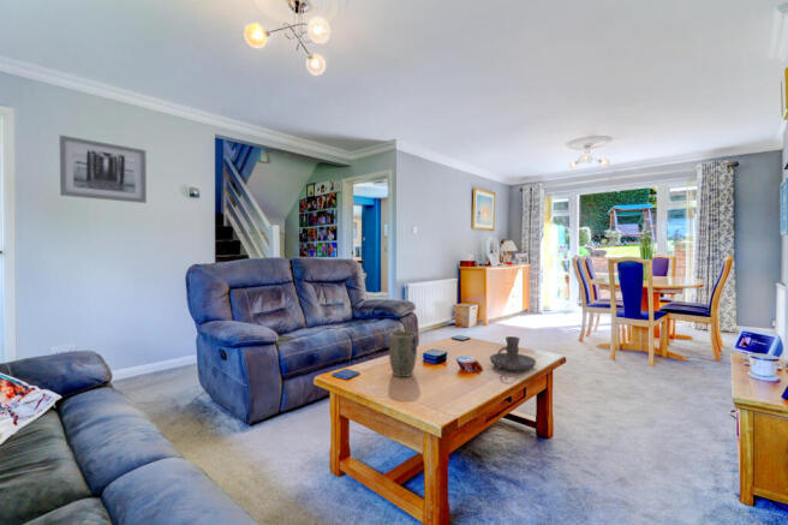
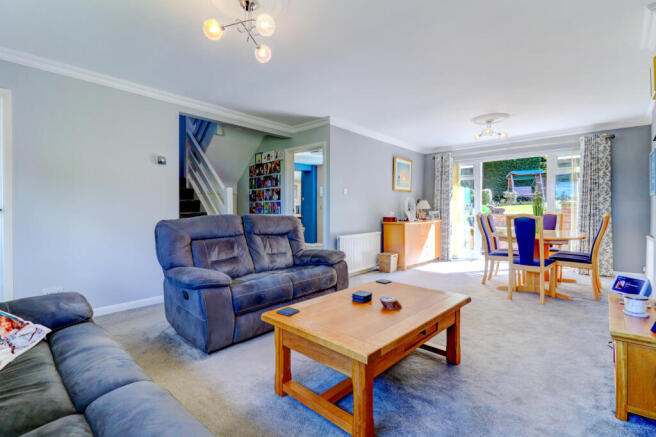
- wall art [59,135,148,204]
- candle holder [489,335,537,371]
- plant pot [388,330,418,378]
